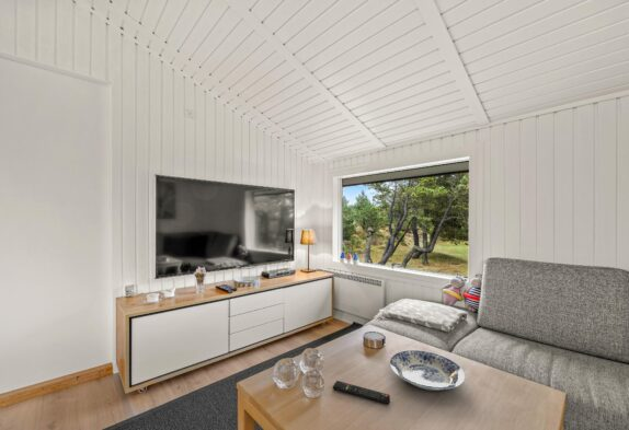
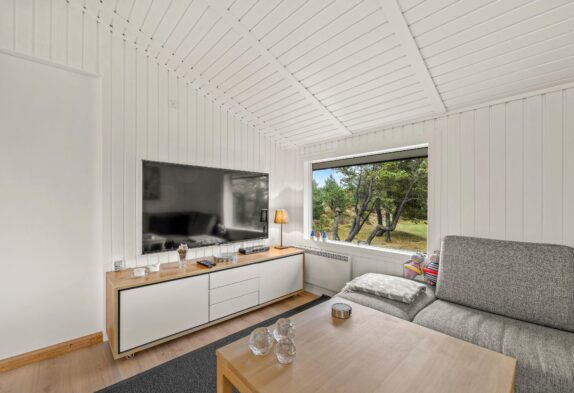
- remote control [332,380,391,405]
- plate [389,349,466,392]
